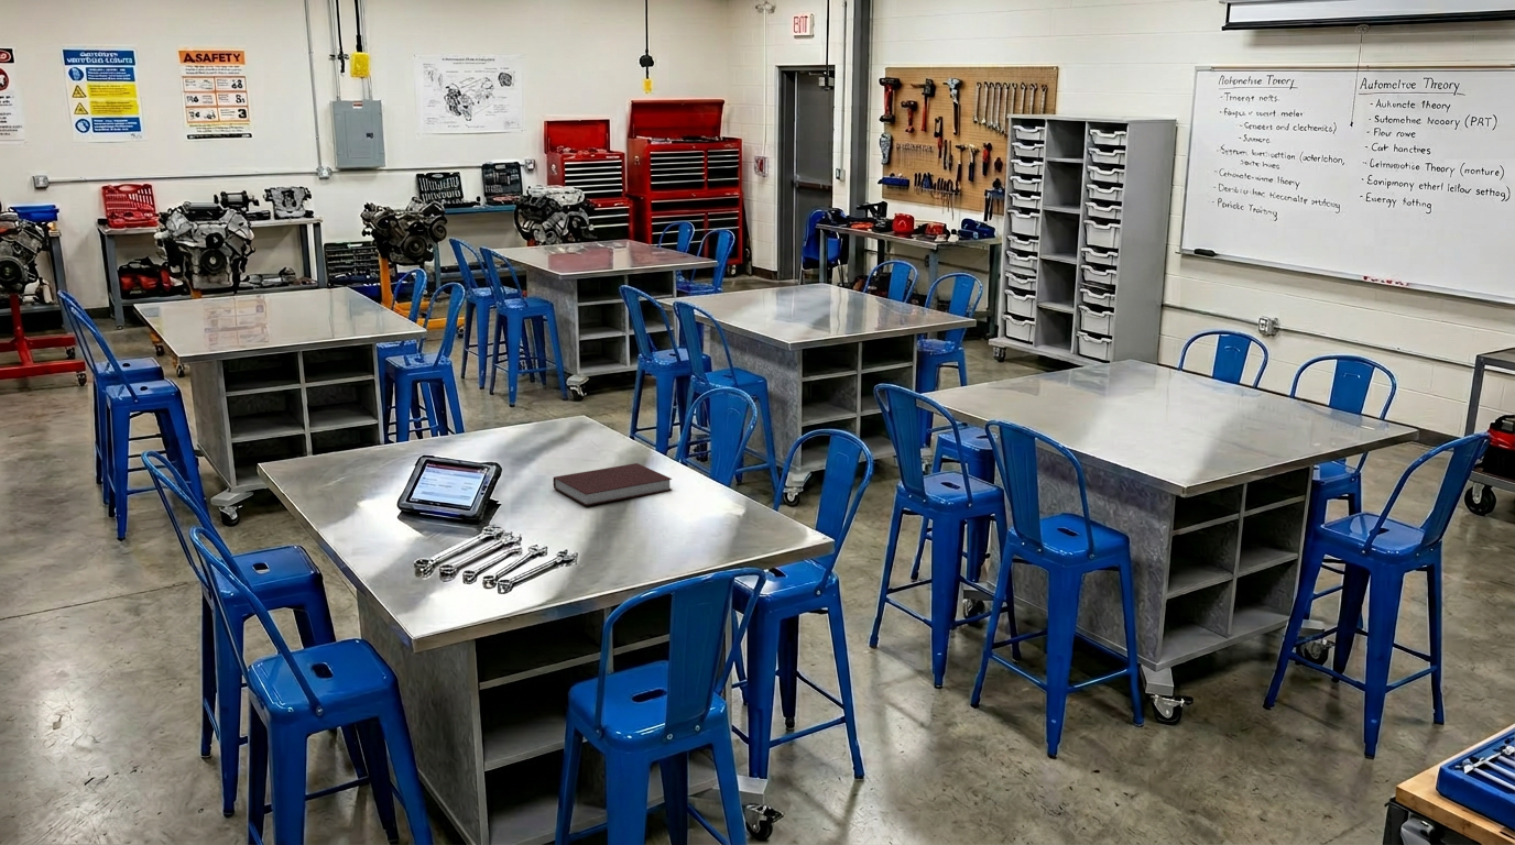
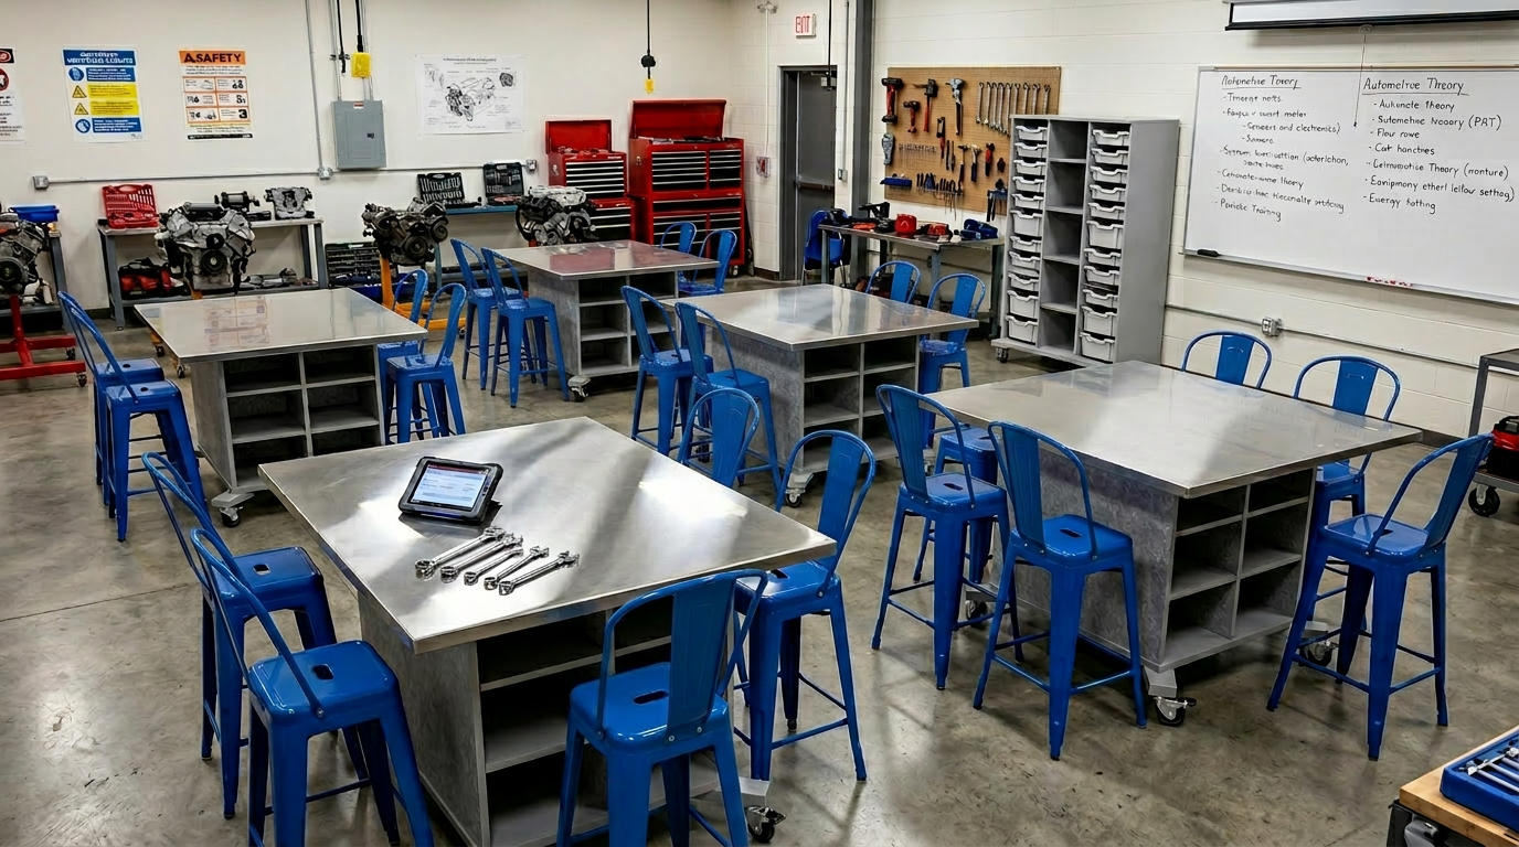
- notebook [552,462,673,507]
